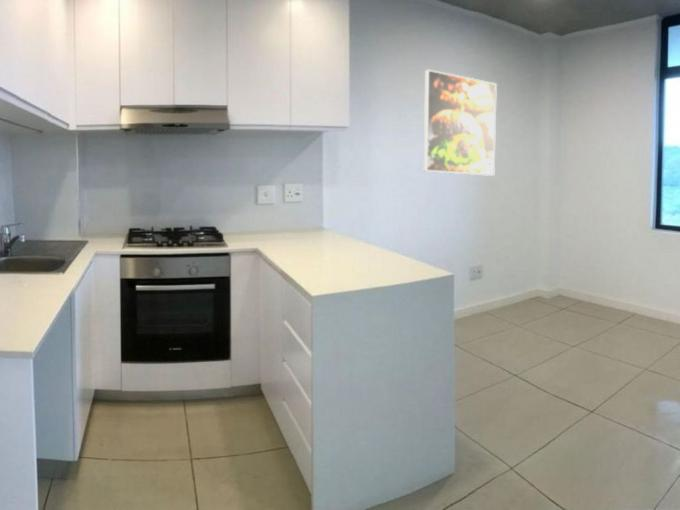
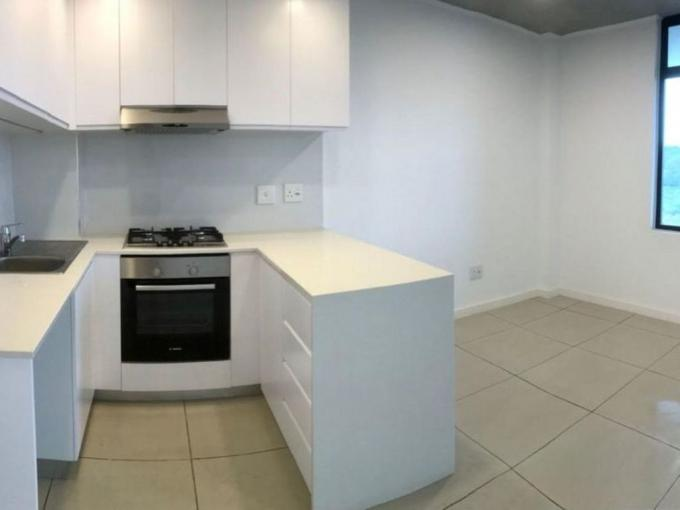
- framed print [423,69,498,177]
